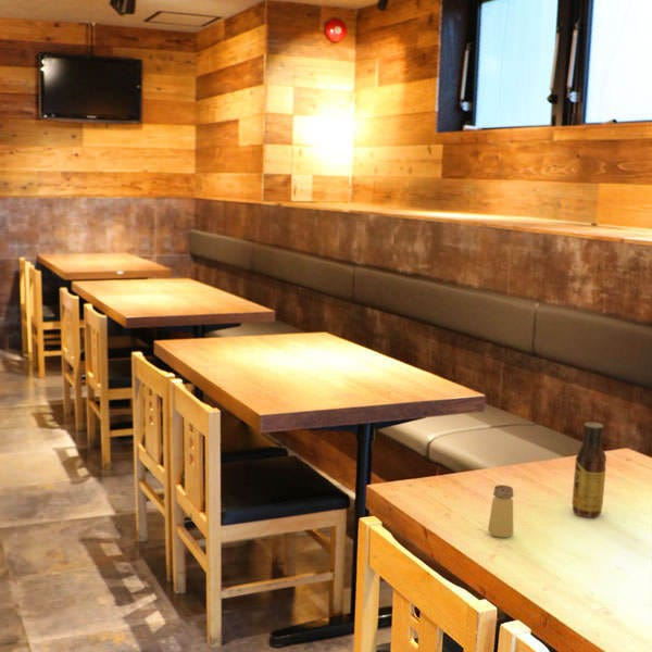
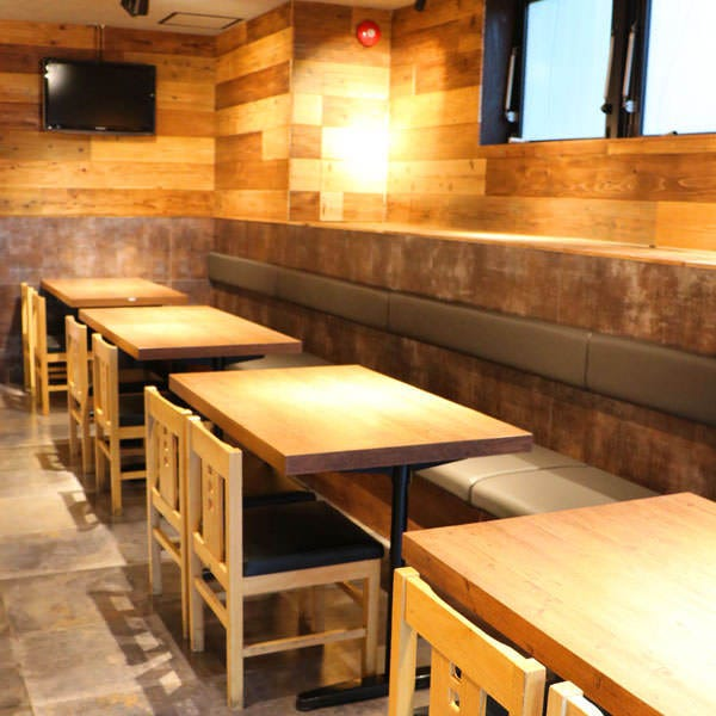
- saltshaker [487,484,515,539]
- sauce bottle [570,421,607,518]
